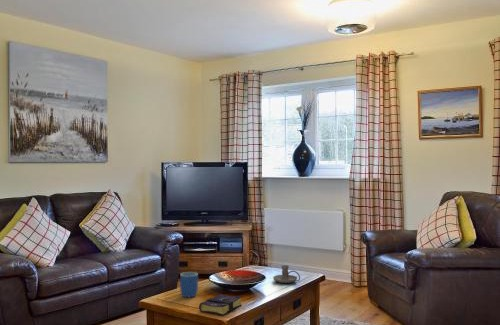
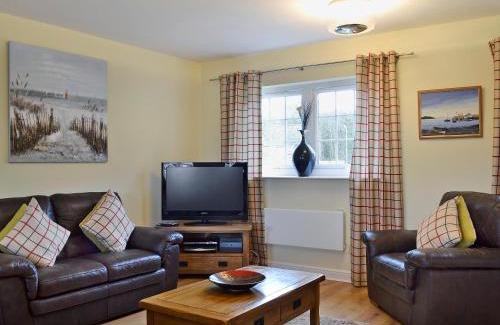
- book [198,293,242,316]
- mug [179,271,199,298]
- candle holder [272,264,301,284]
